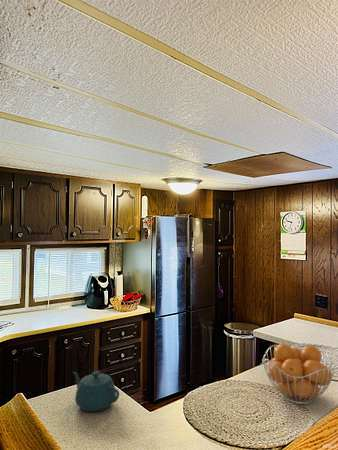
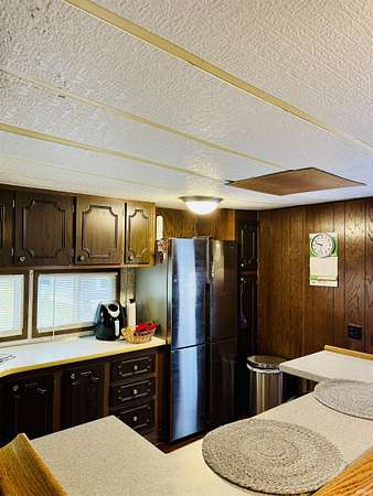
- fruit basket [261,343,336,405]
- teapot [72,370,120,413]
